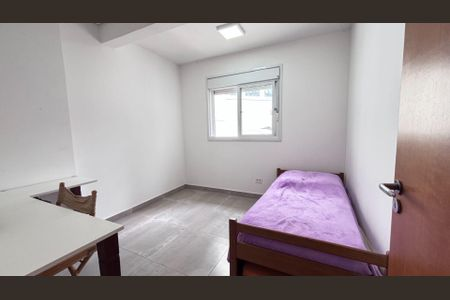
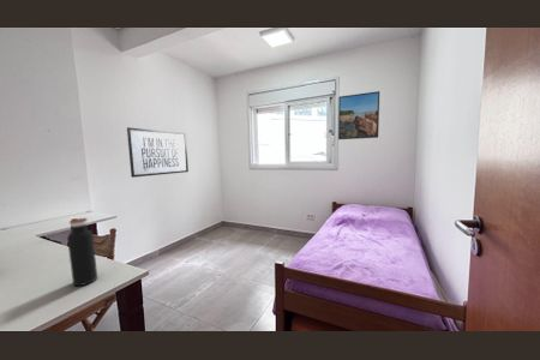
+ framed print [337,90,380,140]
+ water bottle [66,217,98,287]
+ mirror [126,126,190,179]
